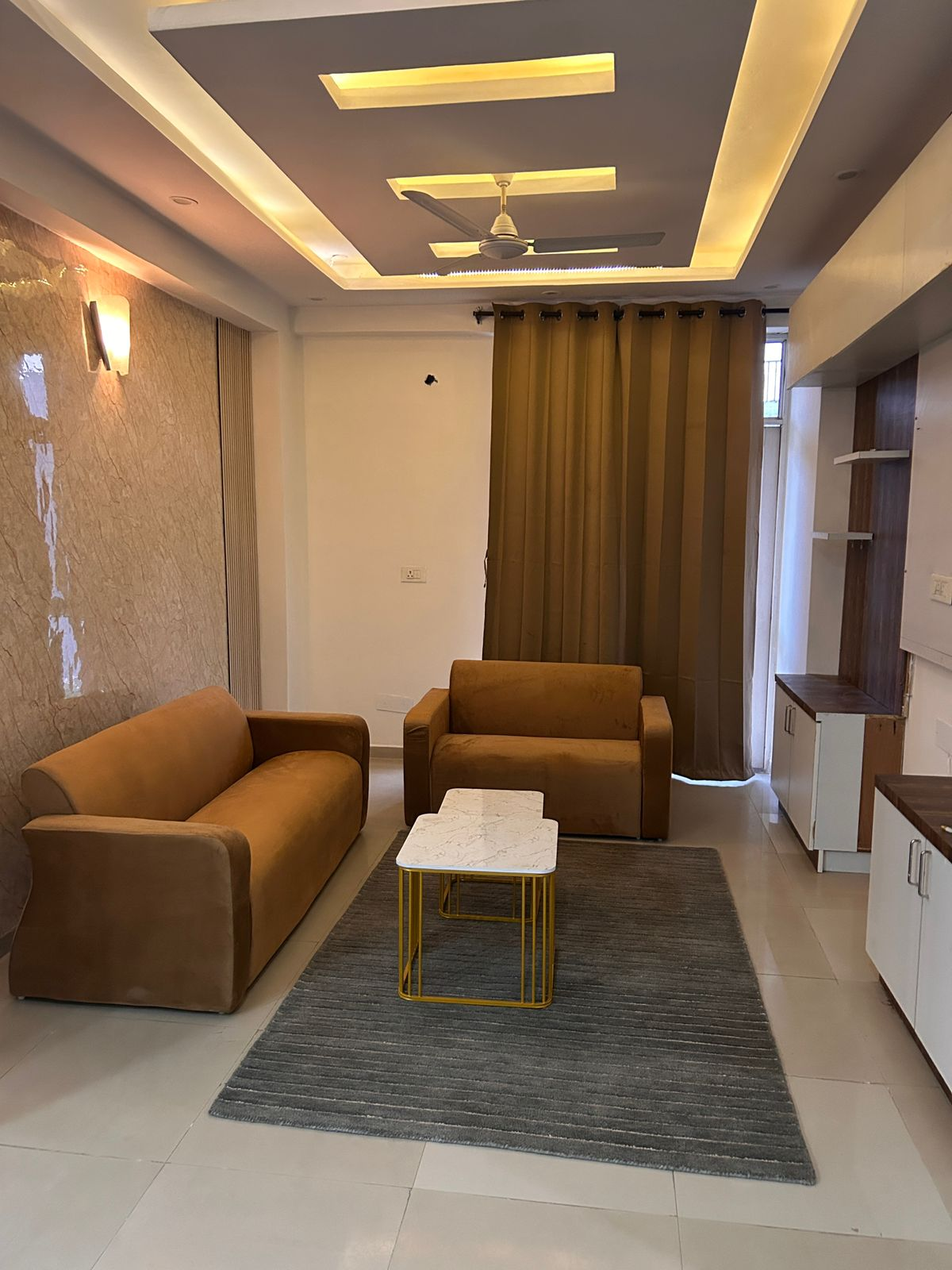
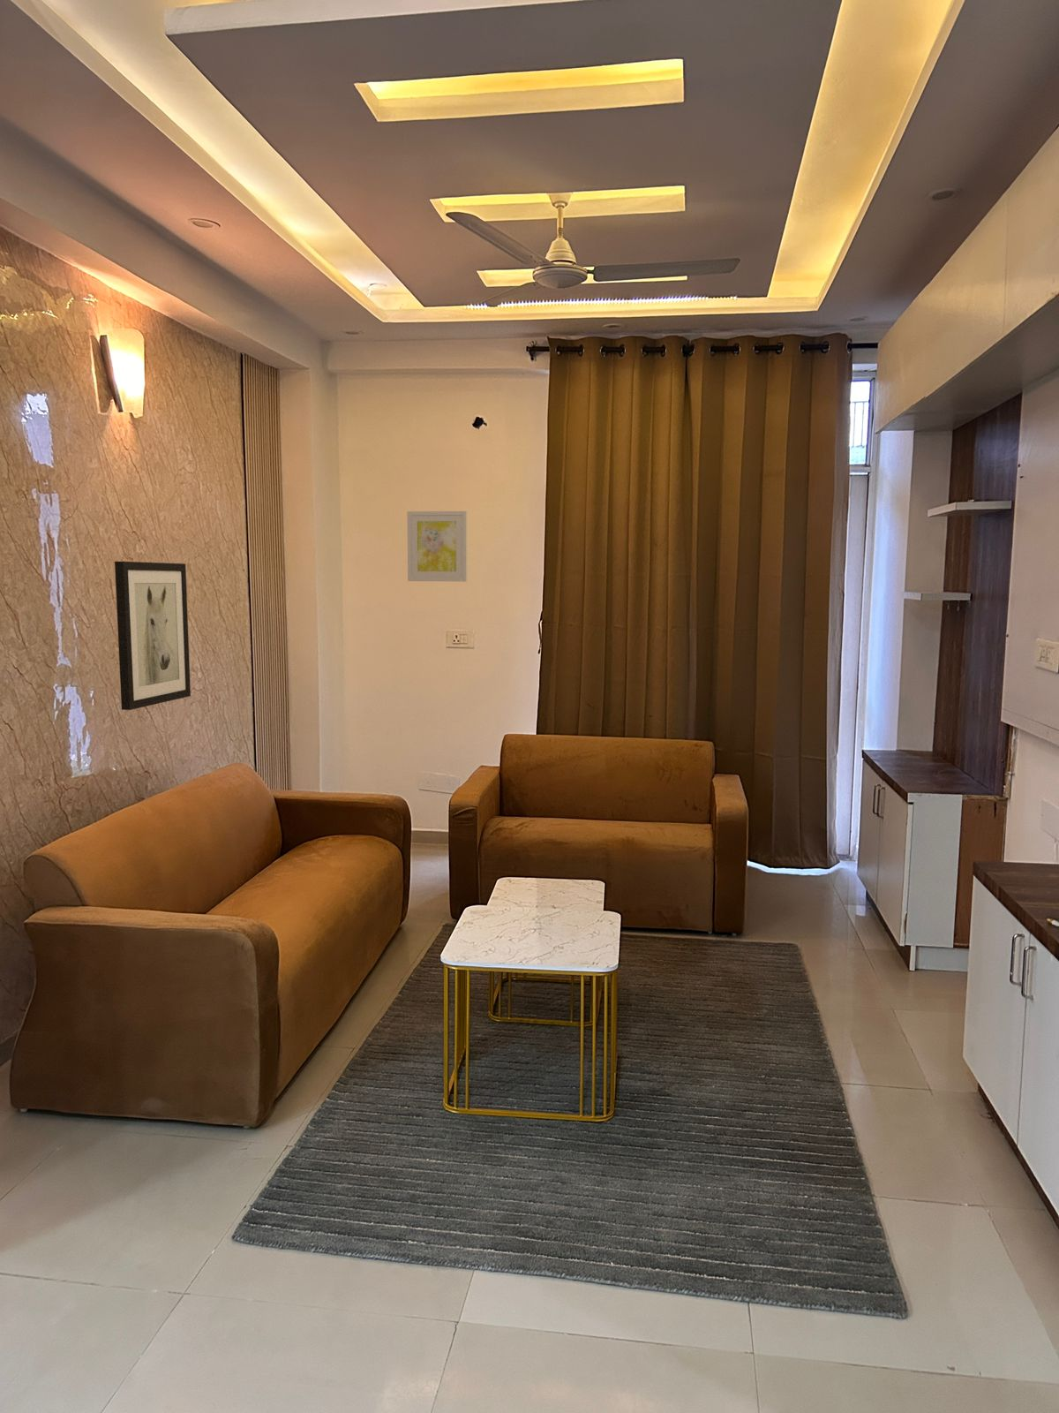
+ wall art [113,561,191,711]
+ wall art [406,511,467,583]
